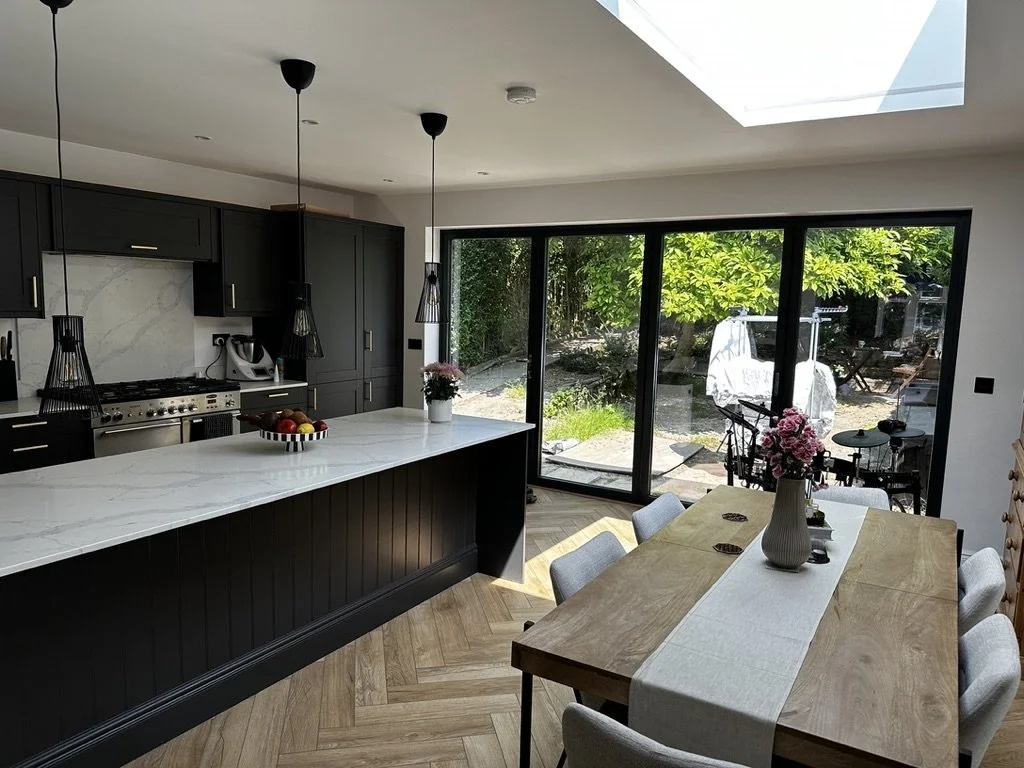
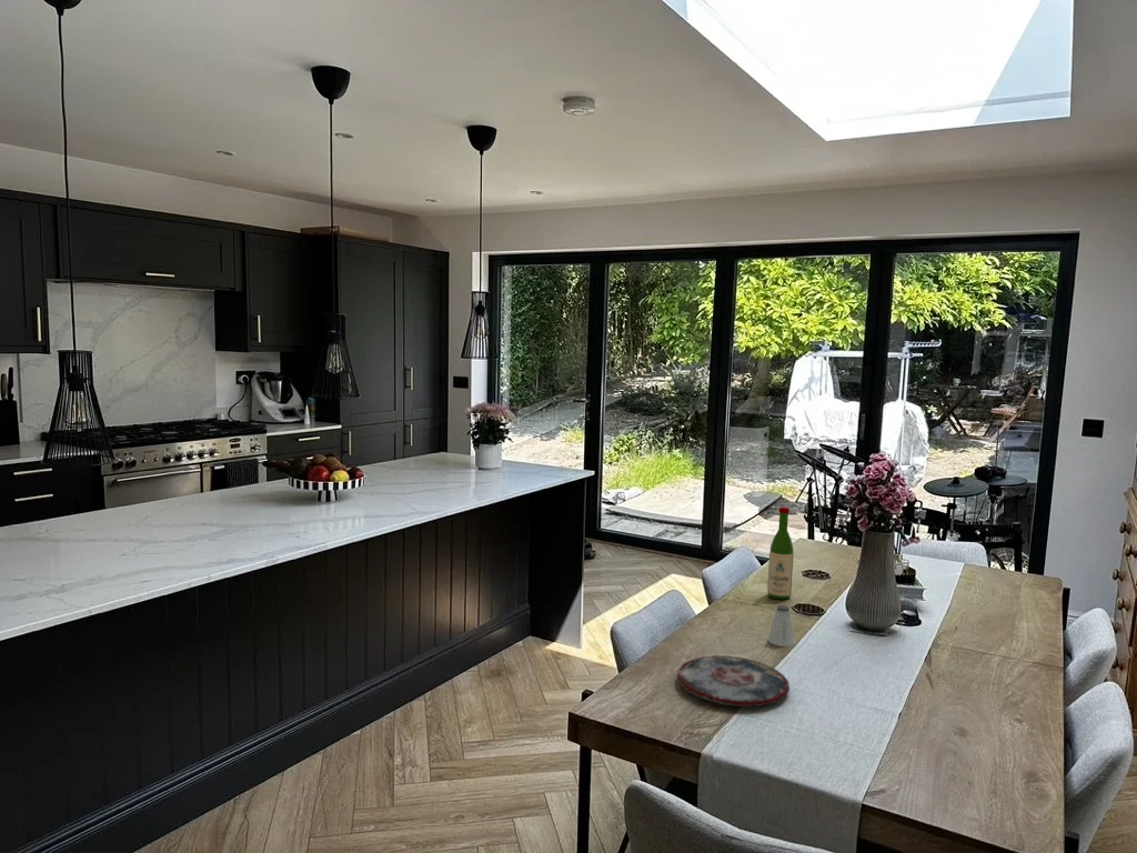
+ plate [676,655,791,708]
+ saltshaker [767,604,795,648]
+ wine bottle [766,506,795,601]
